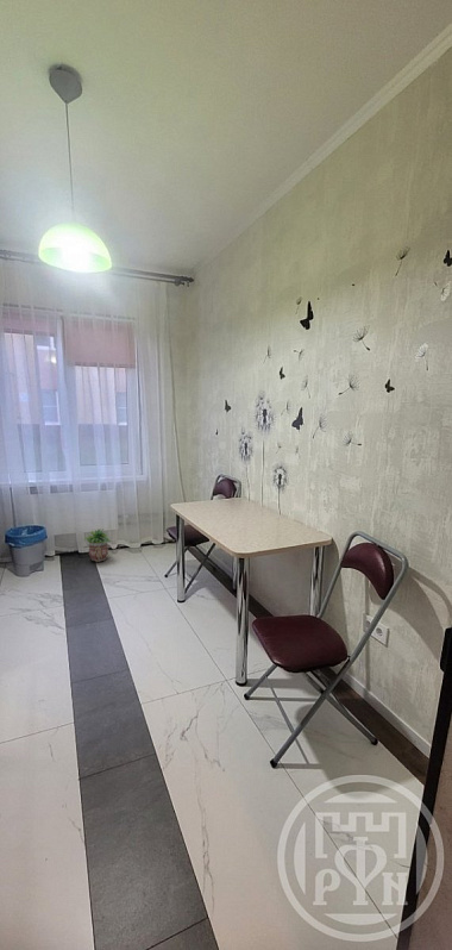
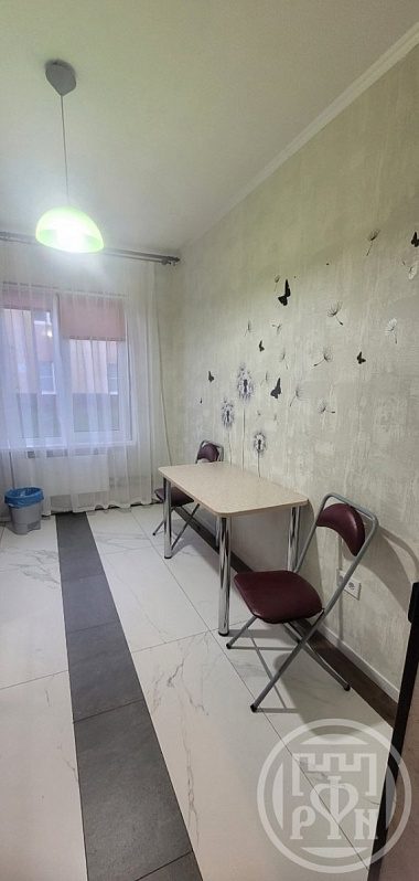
- potted plant [83,527,113,563]
